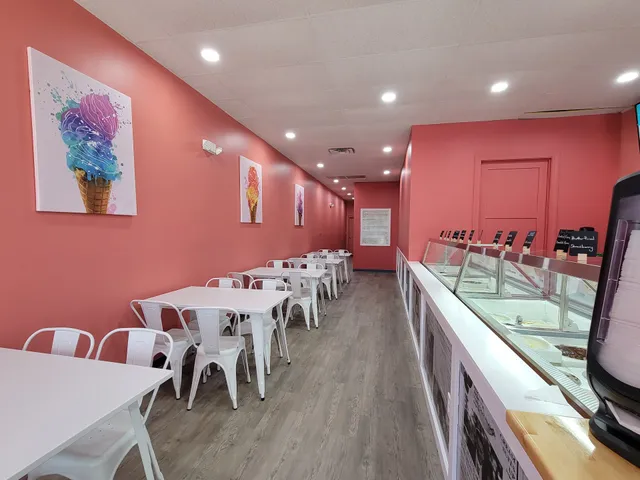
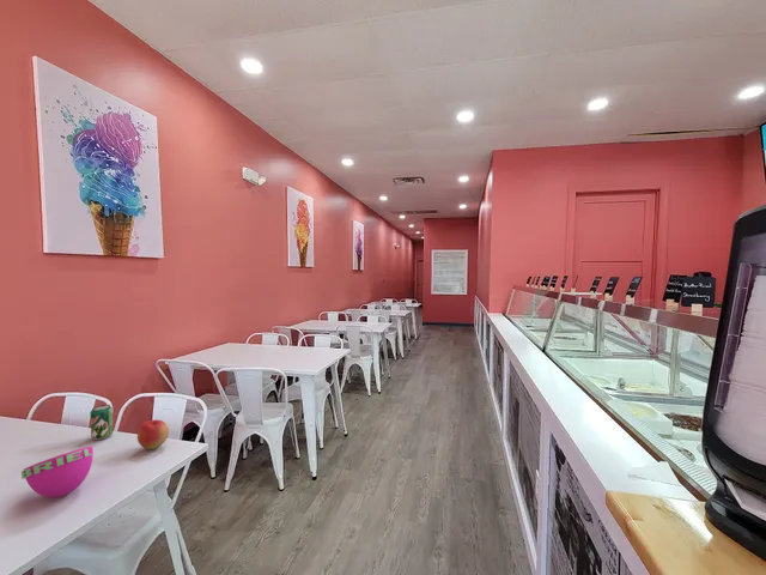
+ beverage can [89,404,114,441]
+ bowl [20,446,95,498]
+ apple [136,419,170,450]
